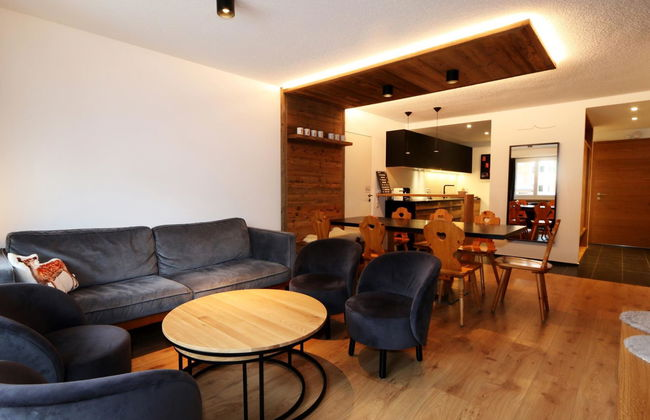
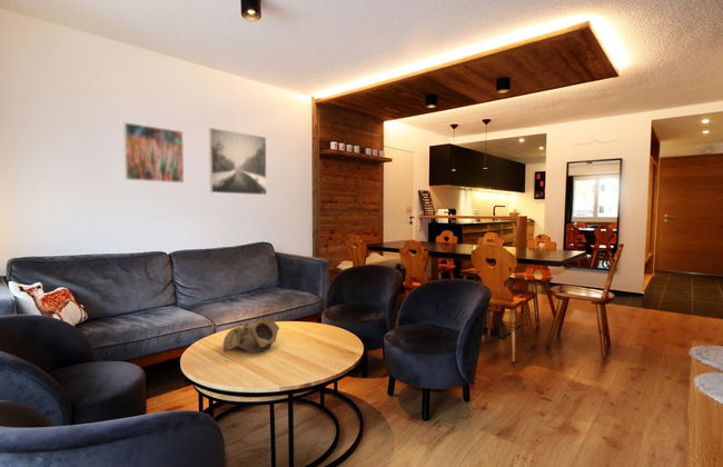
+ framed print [122,121,185,183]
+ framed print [208,127,268,196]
+ decorative bowl [222,316,280,354]
